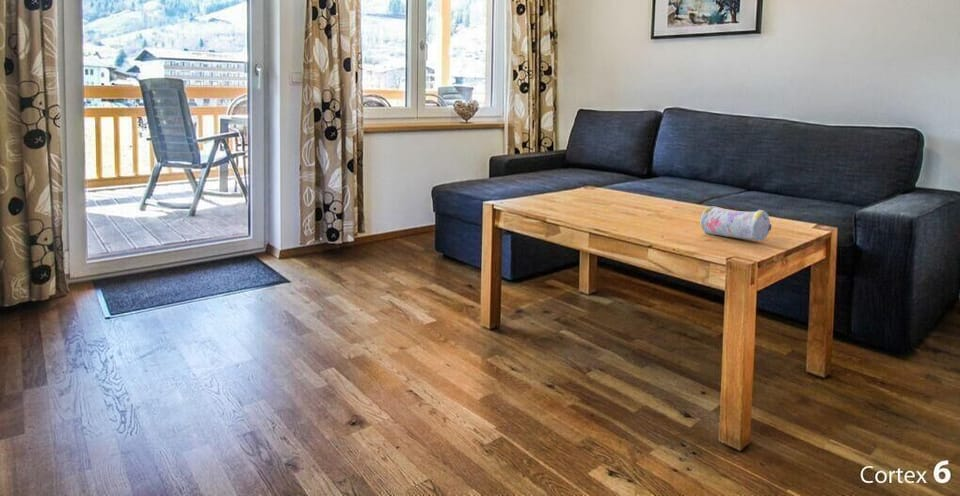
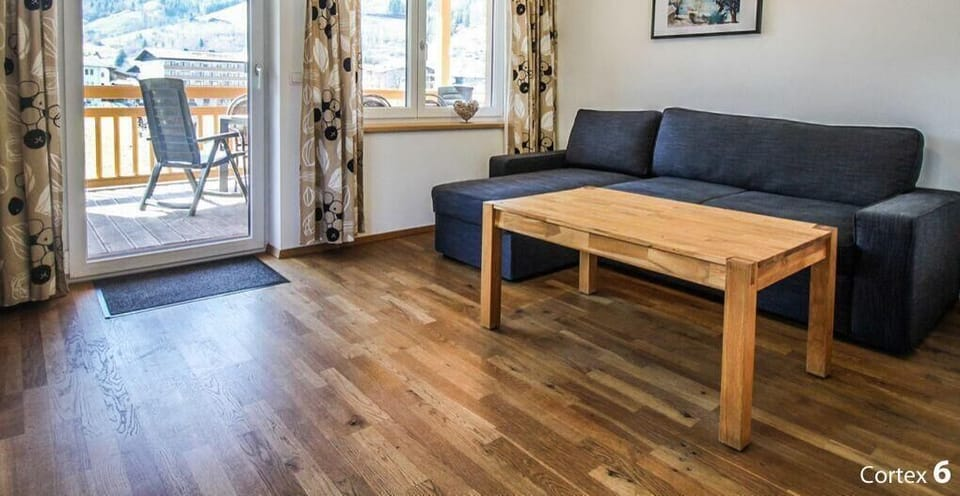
- pencil case [700,205,772,242]
